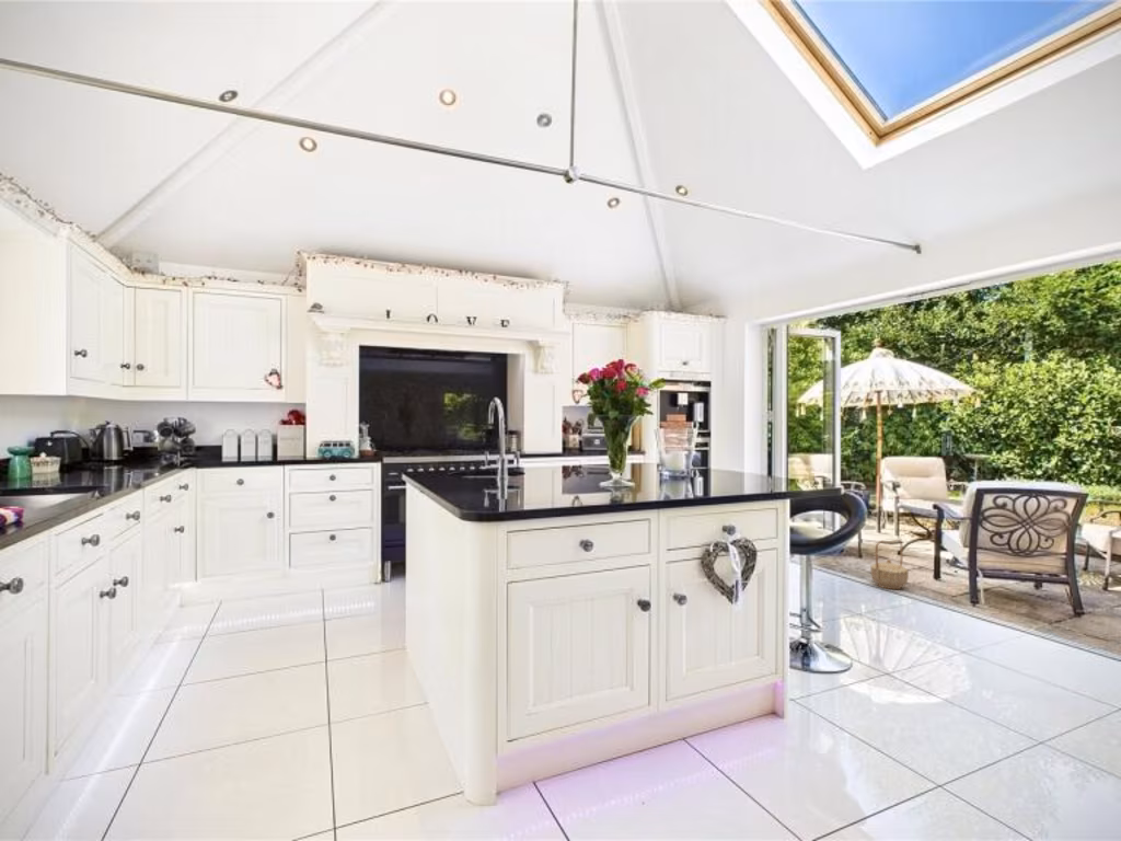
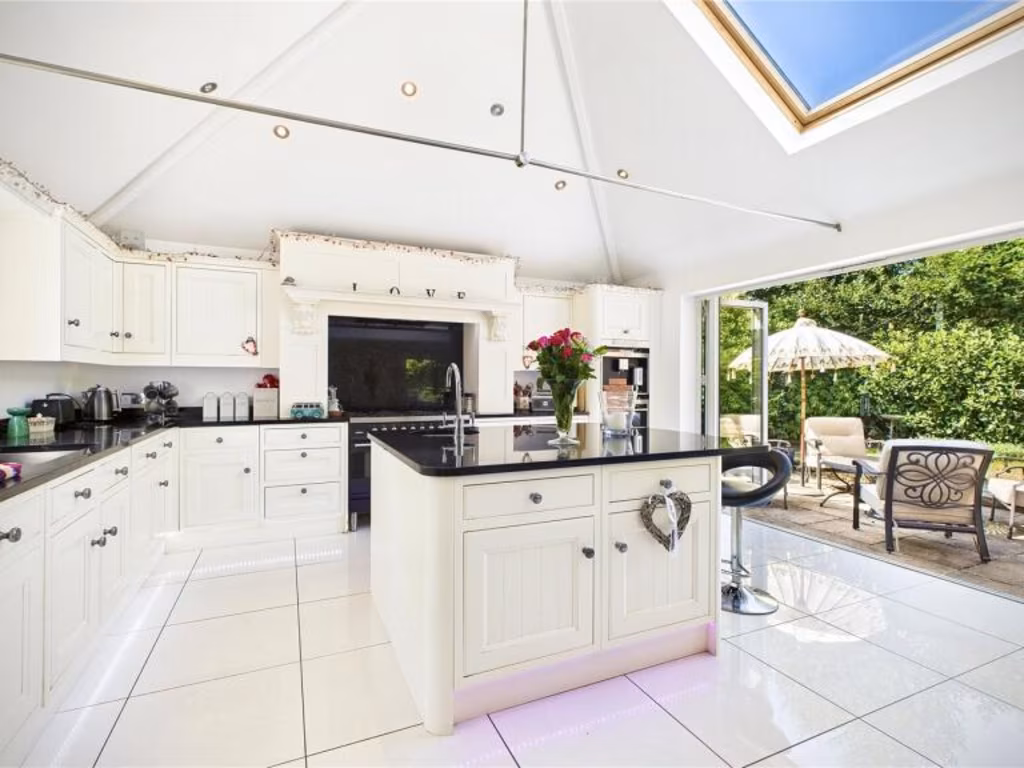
- basket [869,539,910,590]
